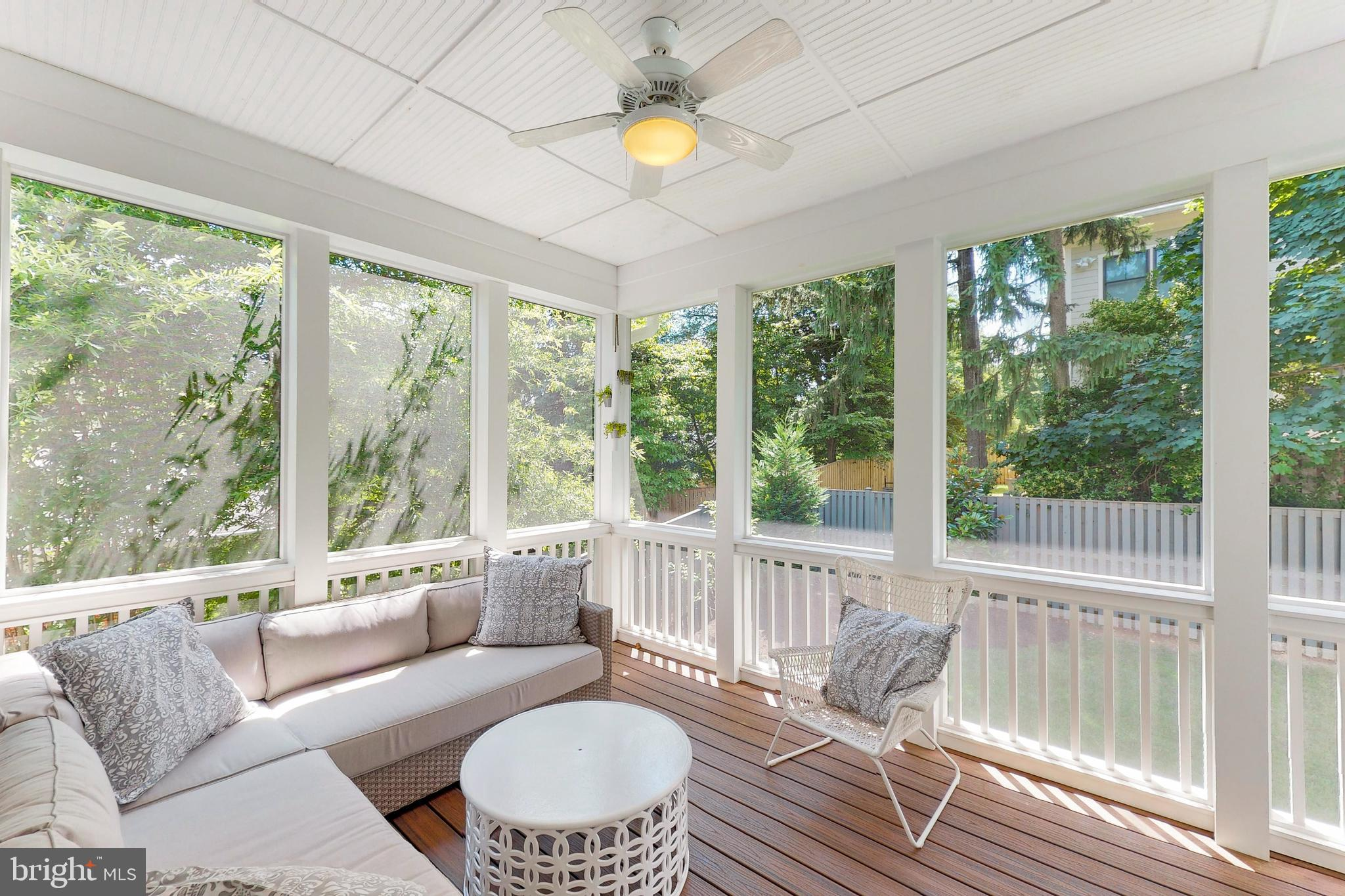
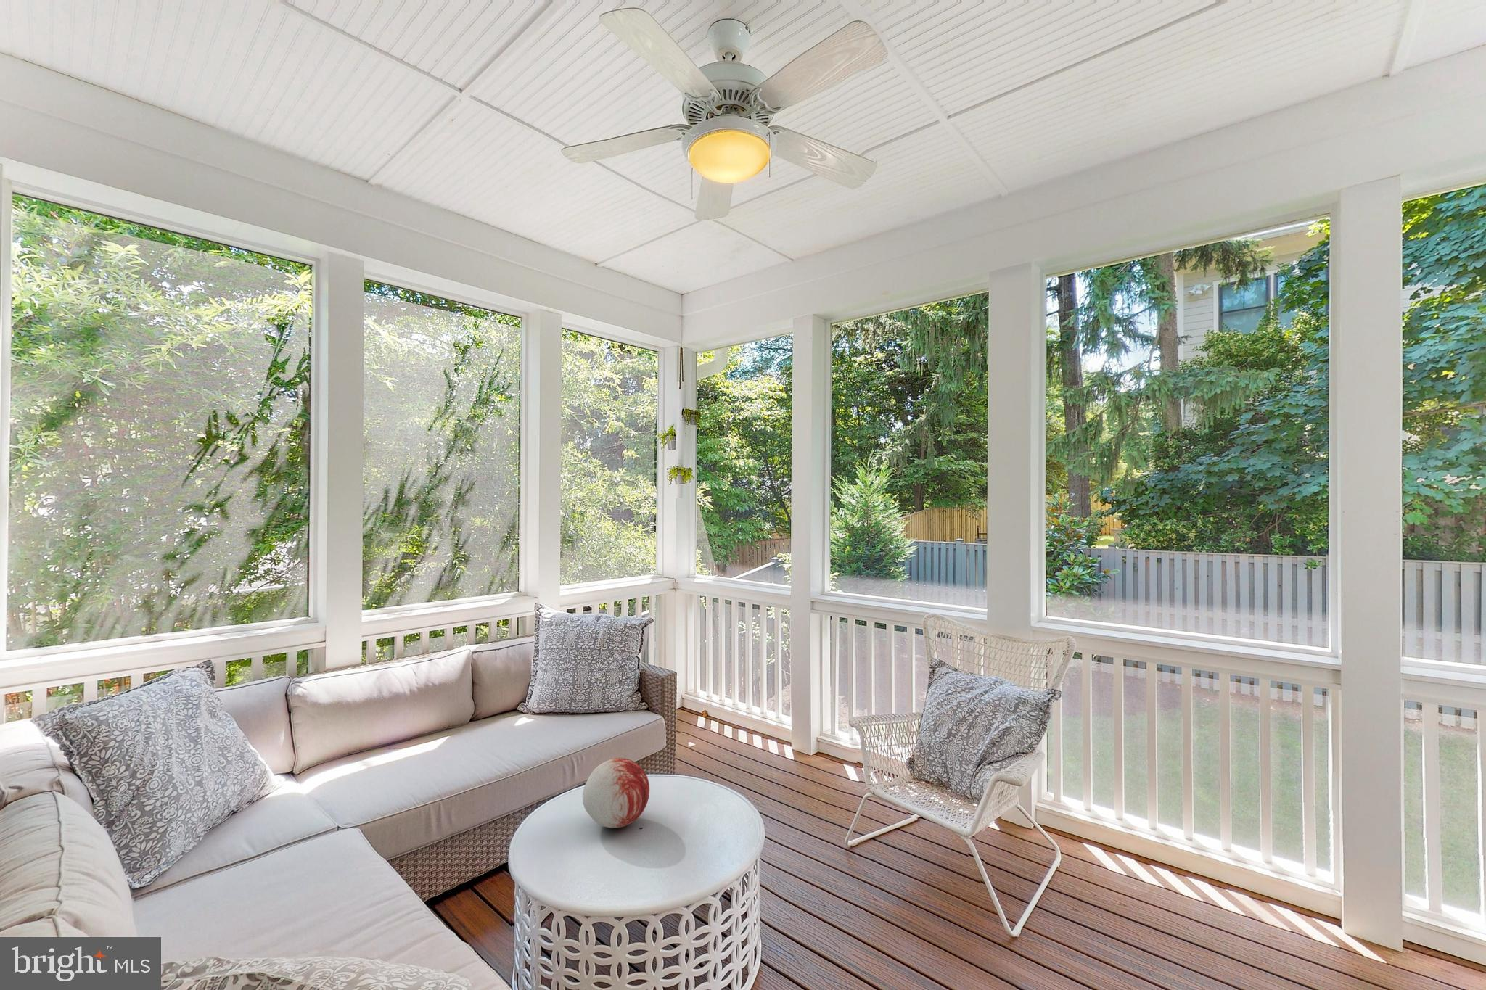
+ decorative orb [582,757,650,829]
